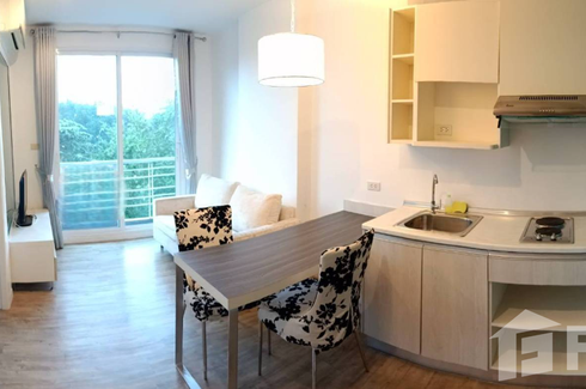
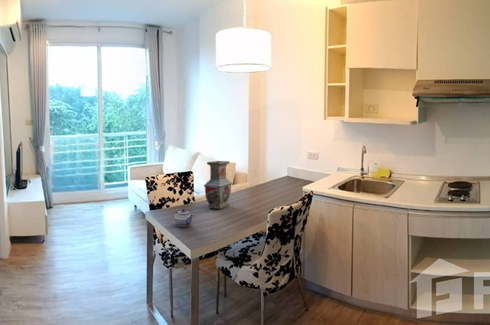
+ teapot [172,208,194,227]
+ vase [203,160,233,210]
